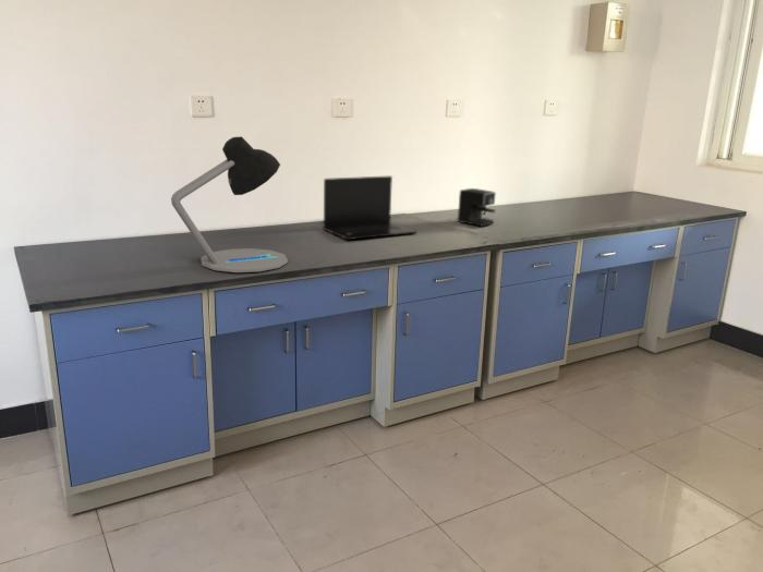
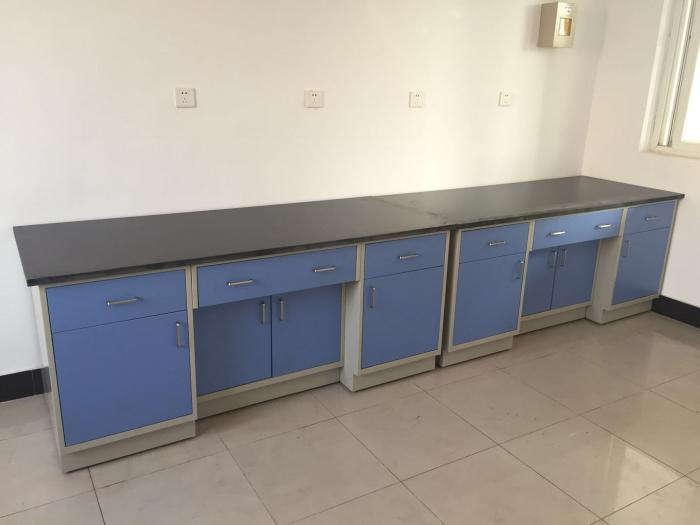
- laptop [323,174,417,241]
- desk lamp [170,135,289,273]
- coffee maker [457,187,497,227]
